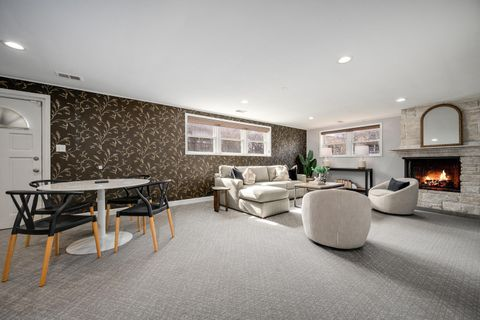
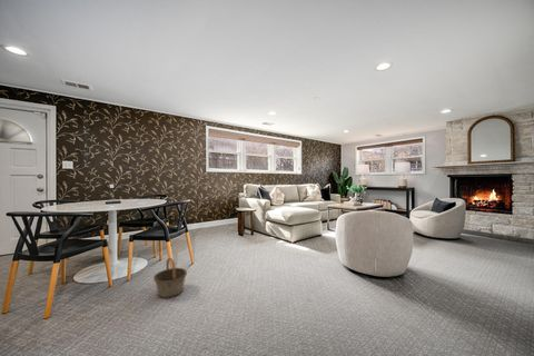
+ basket [152,257,188,299]
